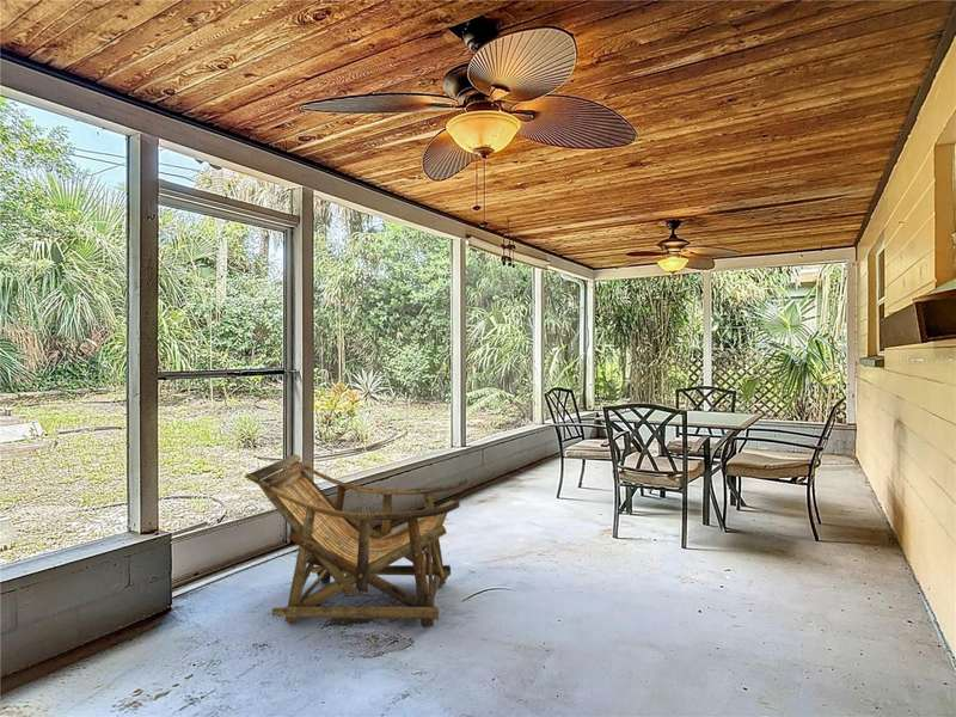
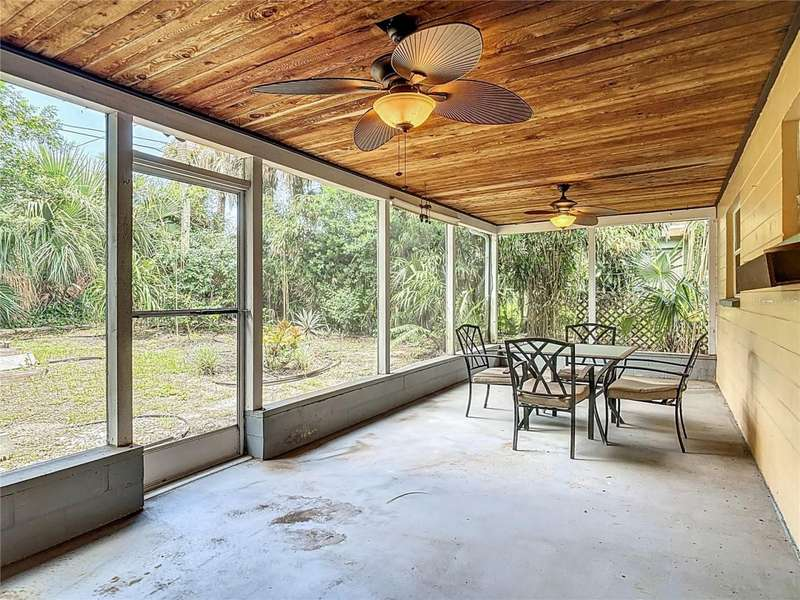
- lounge chair [244,454,468,629]
